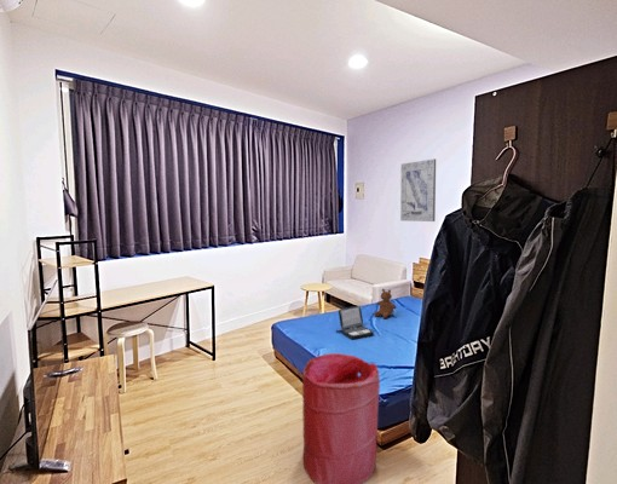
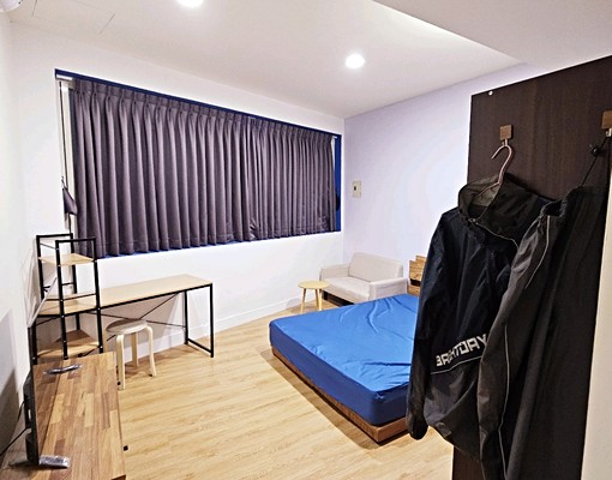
- laptop [335,305,375,340]
- laundry hamper [301,352,381,484]
- wall art [399,157,437,223]
- teddy bear [373,288,397,319]
